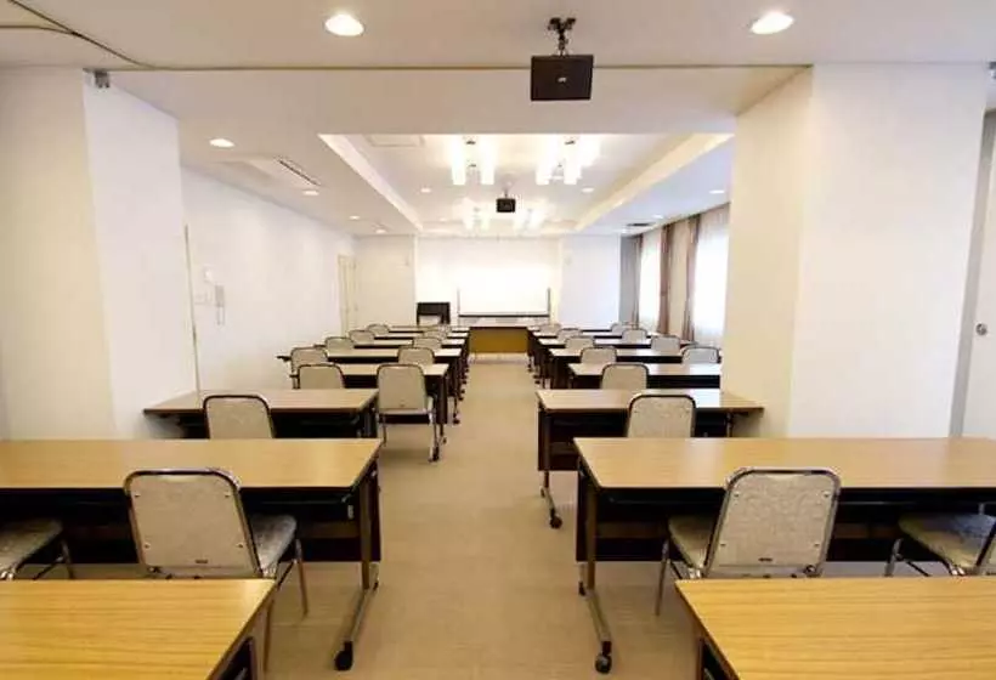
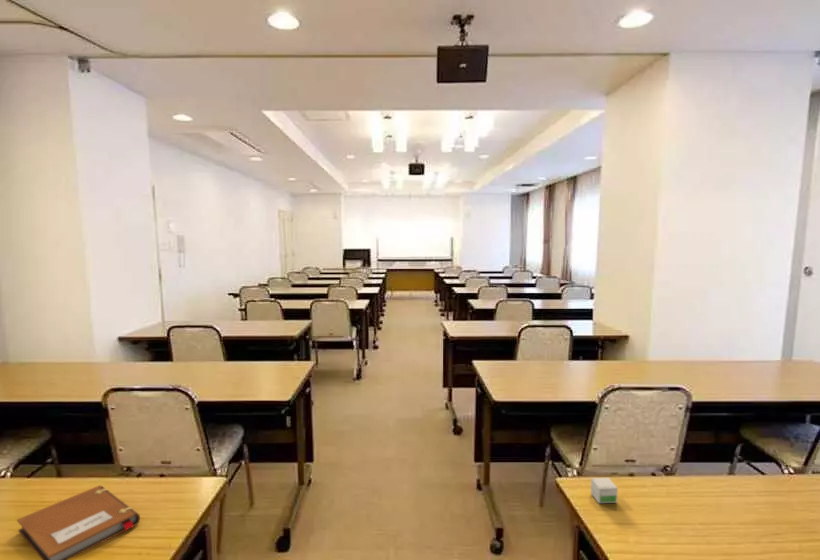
+ small box [590,477,619,504]
+ notebook [16,485,141,560]
